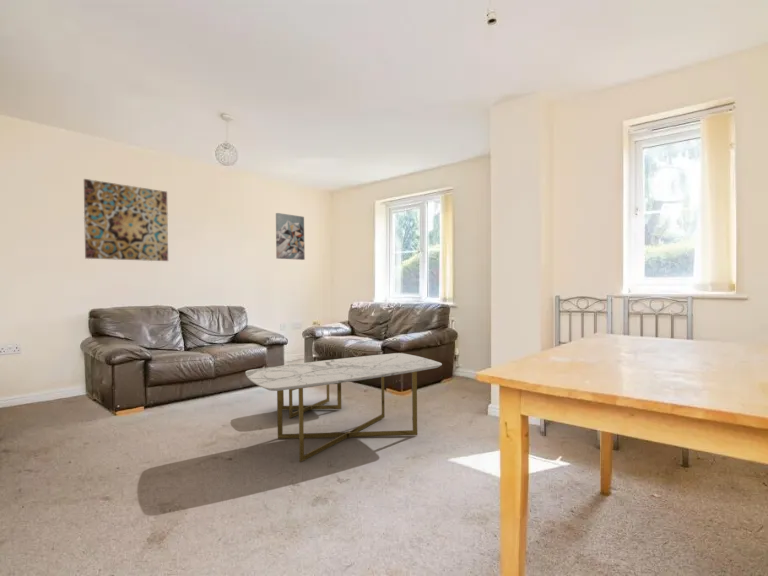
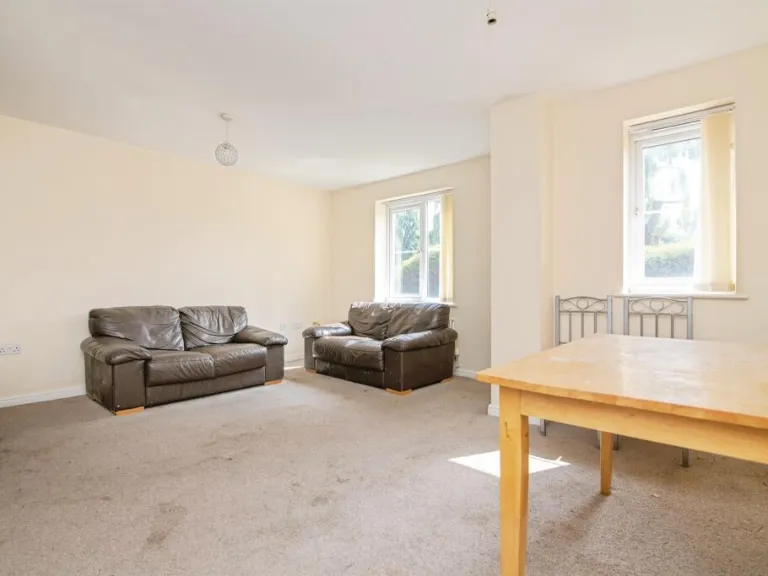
- coffee table [244,352,443,463]
- wall art [83,178,169,262]
- wall art [275,212,306,261]
